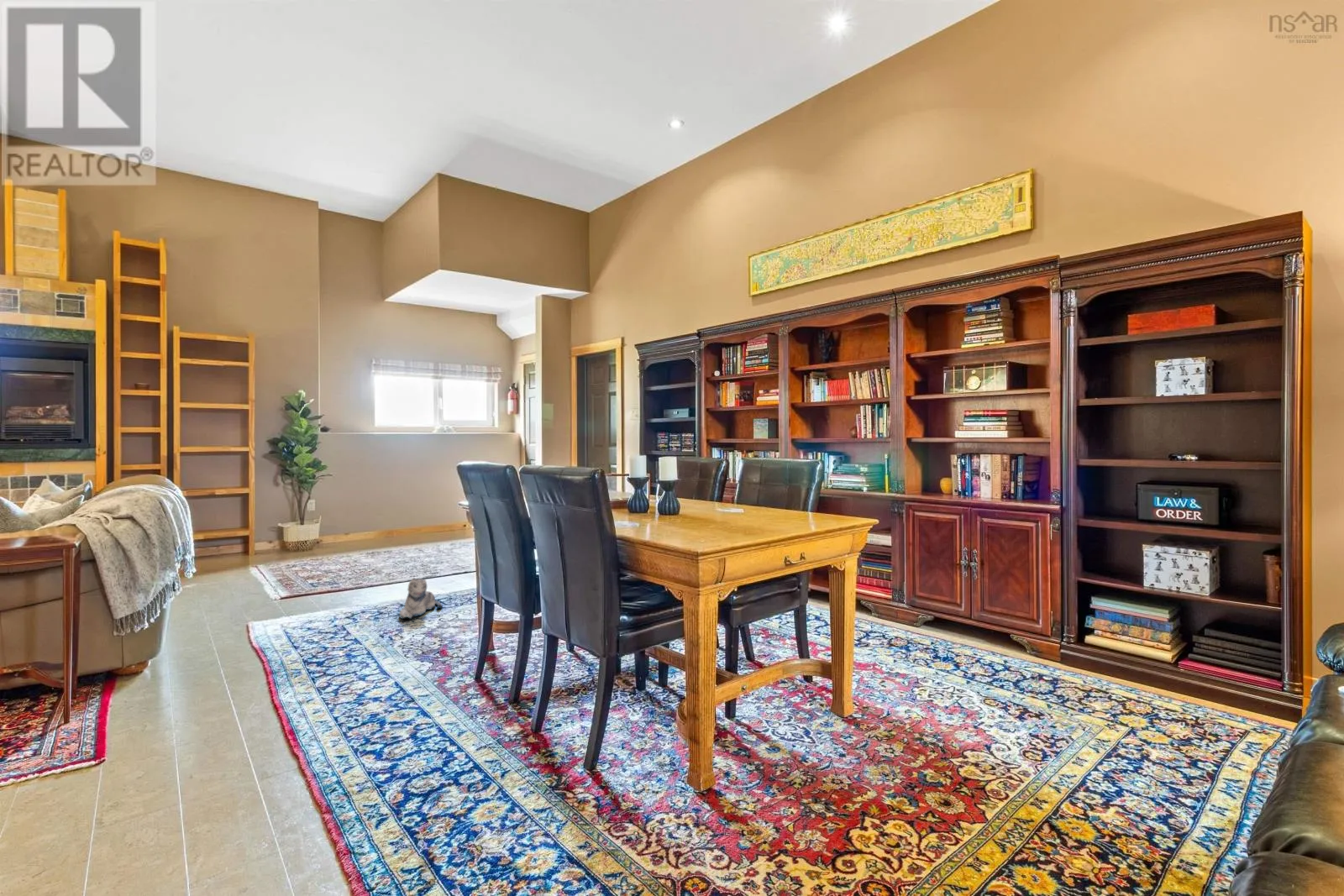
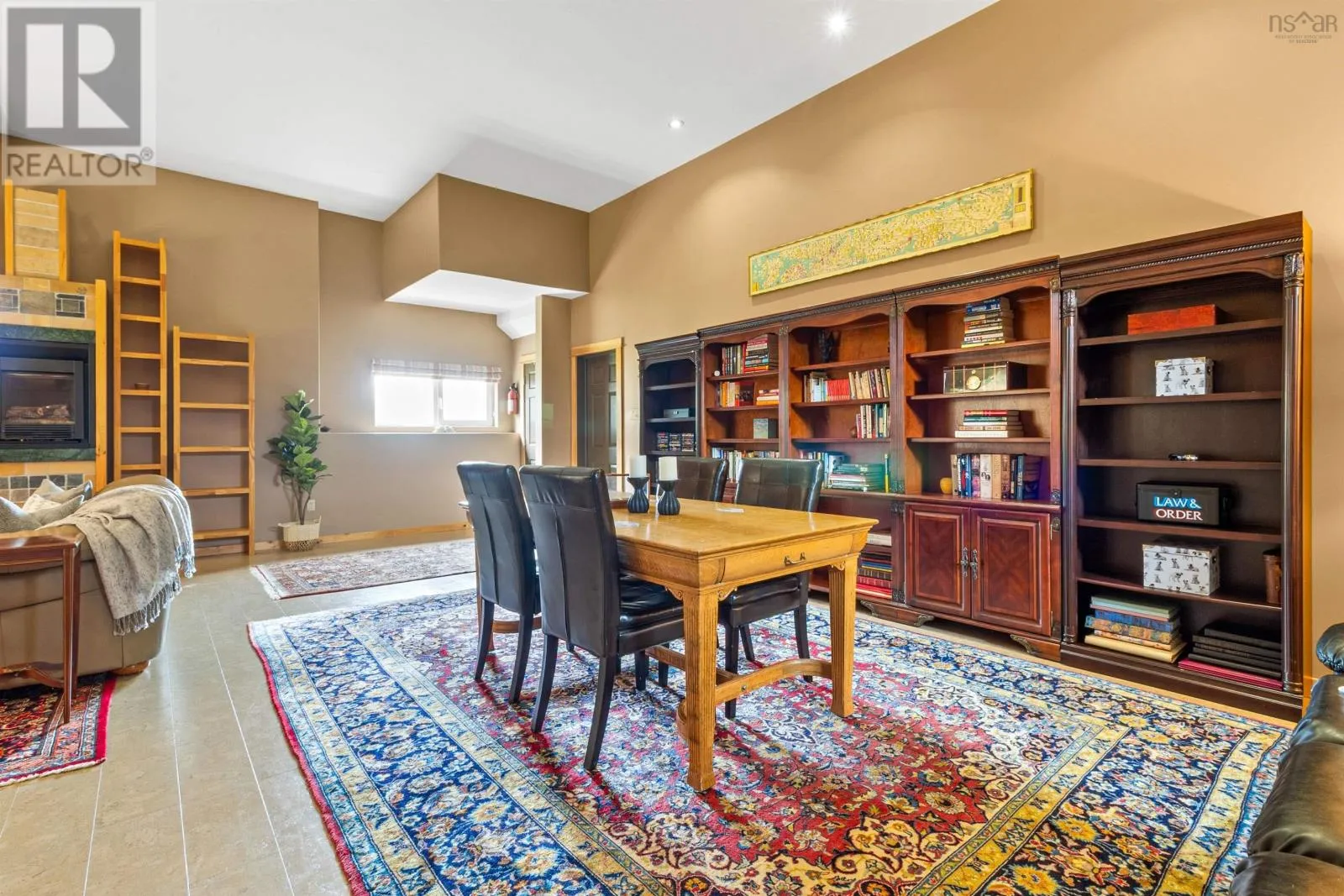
- plush toy [398,577,443,620]
